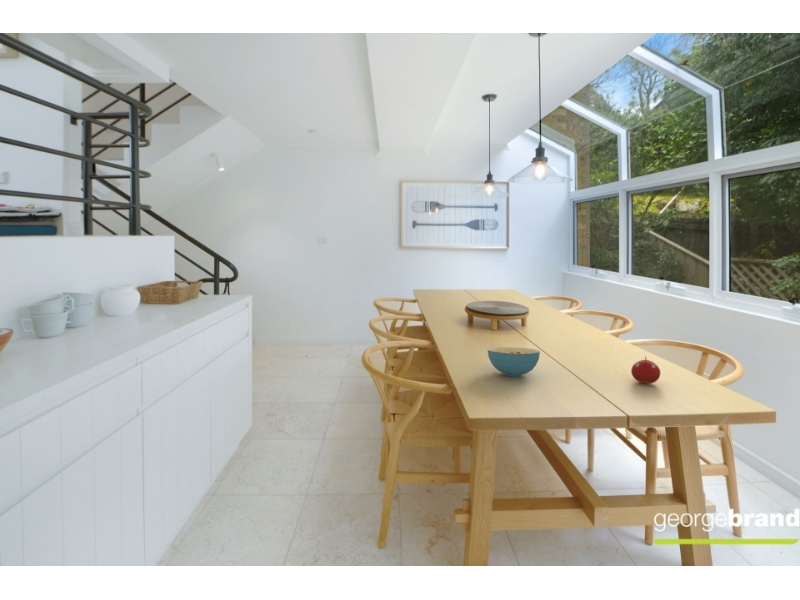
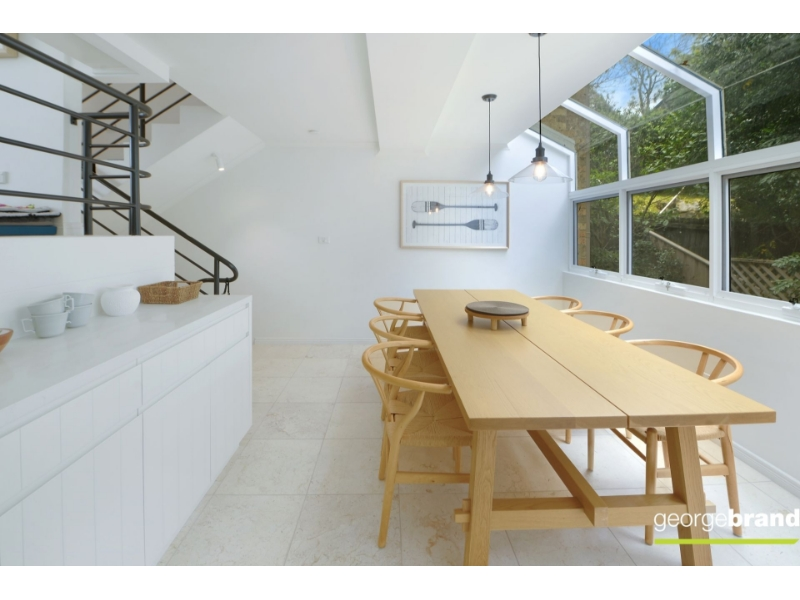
- cereal bowl [487,346,541,378]
- fruit [630,356,661,385]
